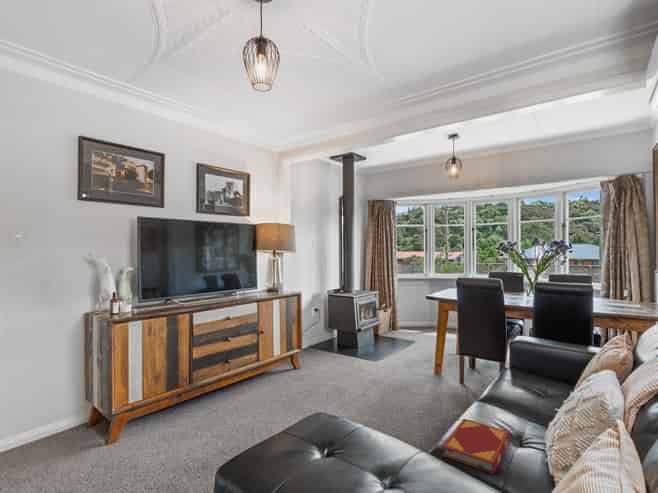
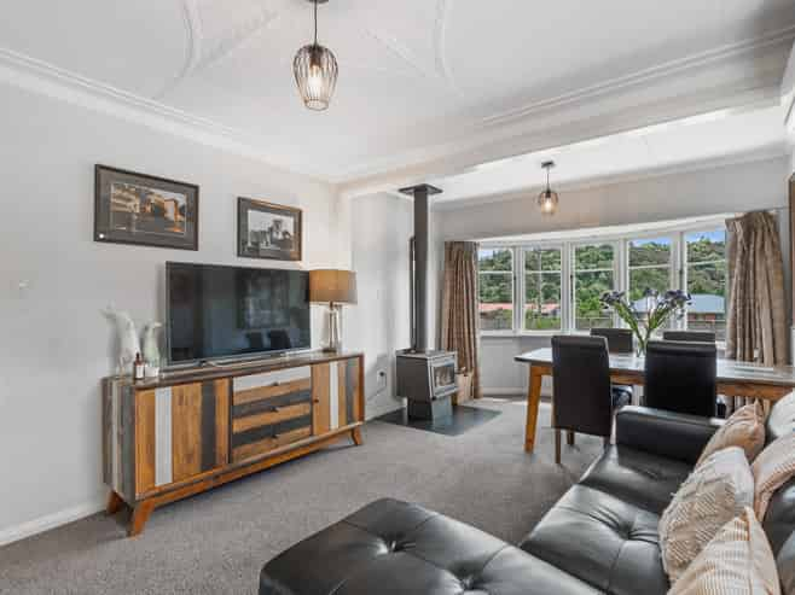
- hardback book [441,418,511,475]
